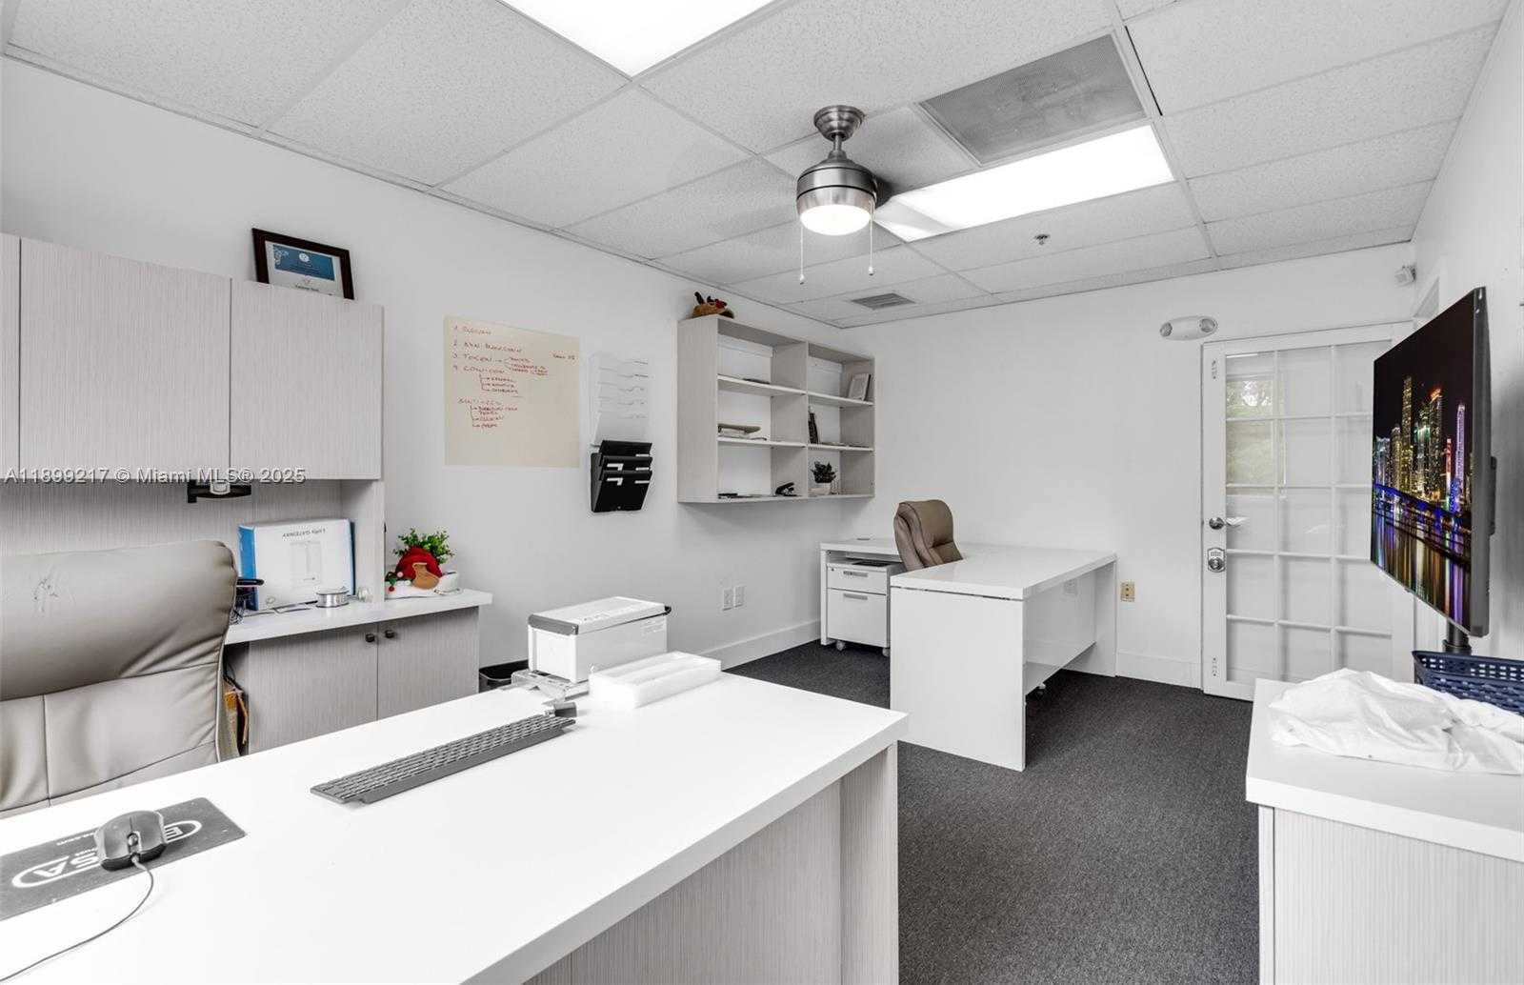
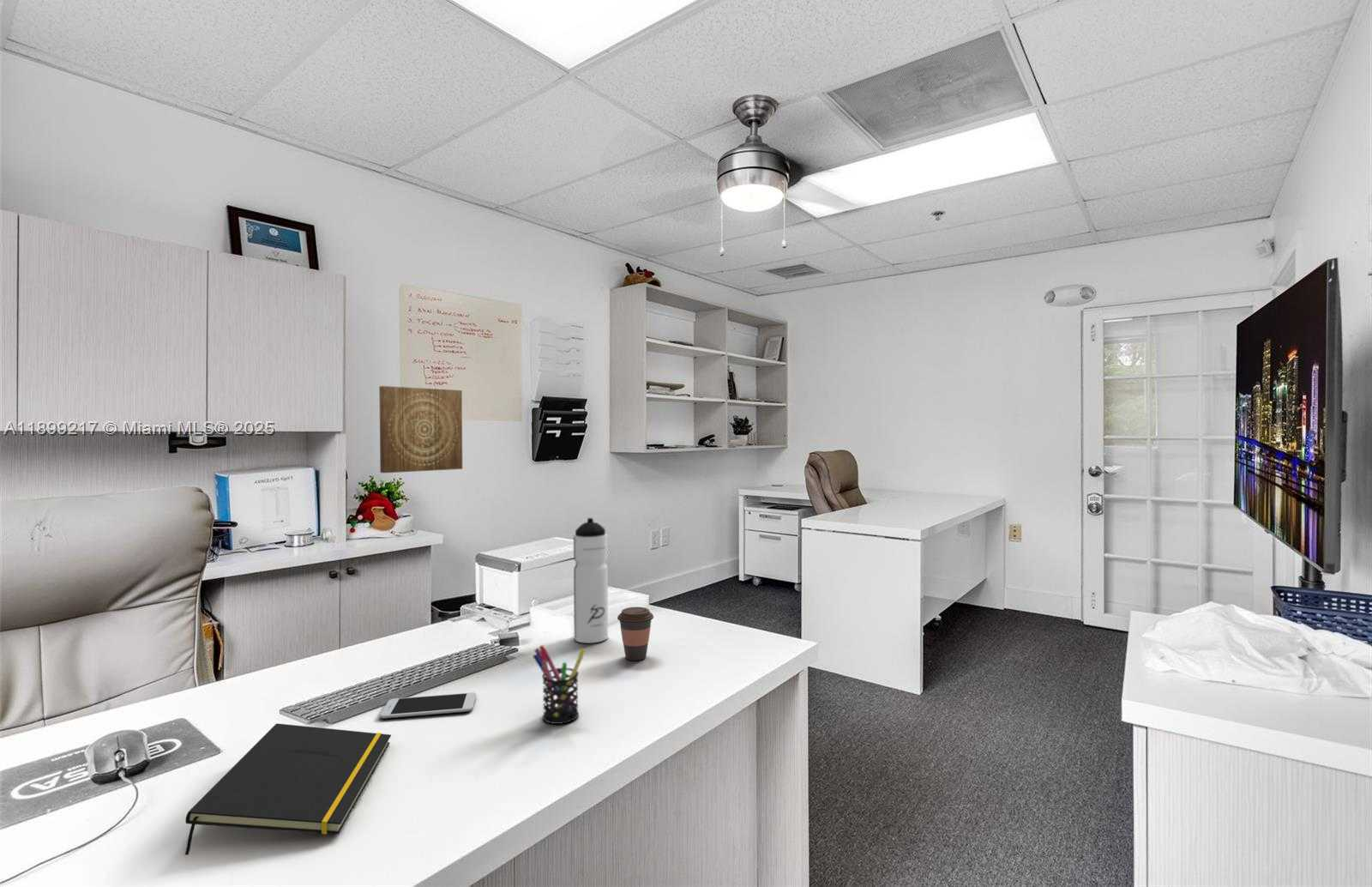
+ smartphone [379,691,478,719]
+ pen holder [532,644,587,725]
+ notepad [184,722,392,856]
+ coffee cup [617,606,654,661]
+ water bottle [573,517,609,644]
+ wall art [378,385,463,474]
